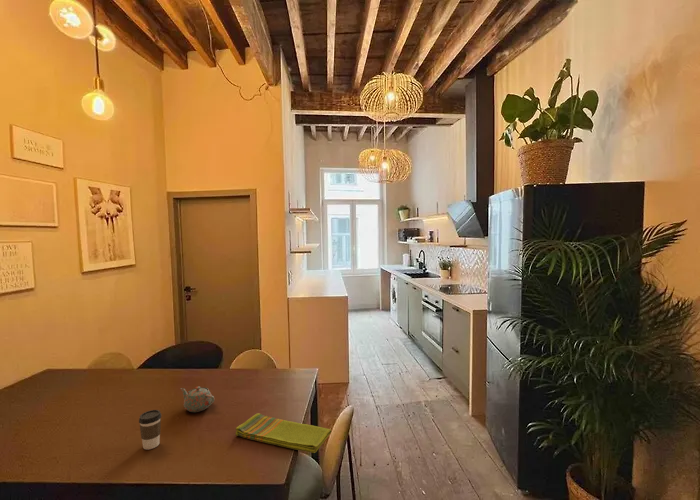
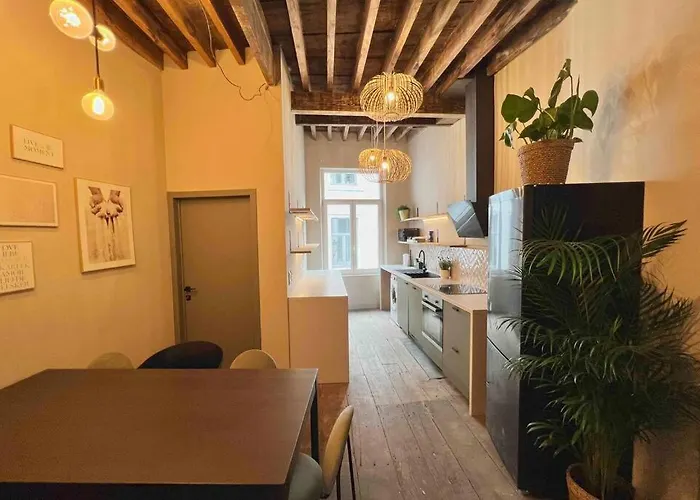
- teapot [180,386,216,413]
- coffee cup [138,409,162,450]
- dish towel [235,412,332,454]
